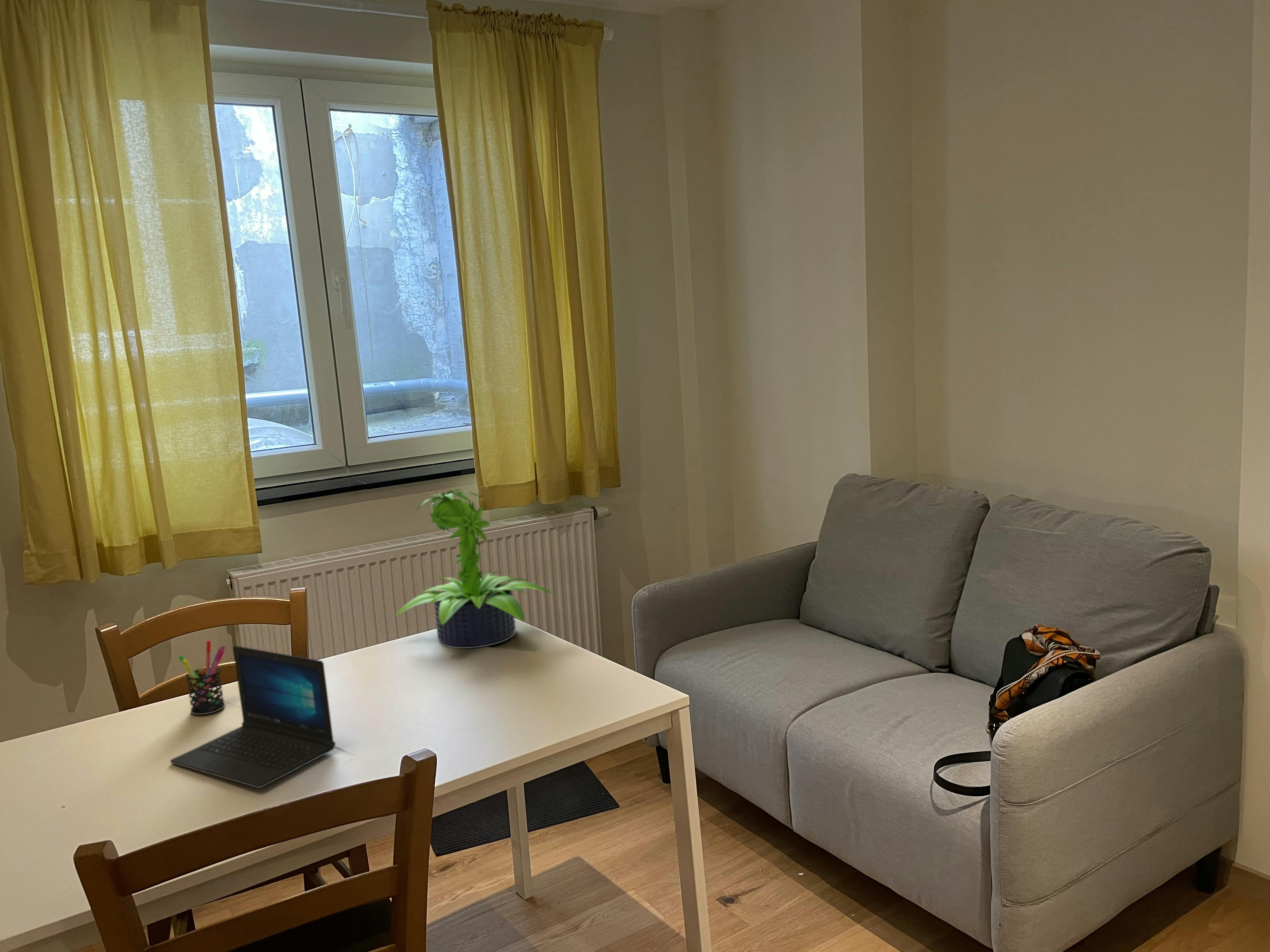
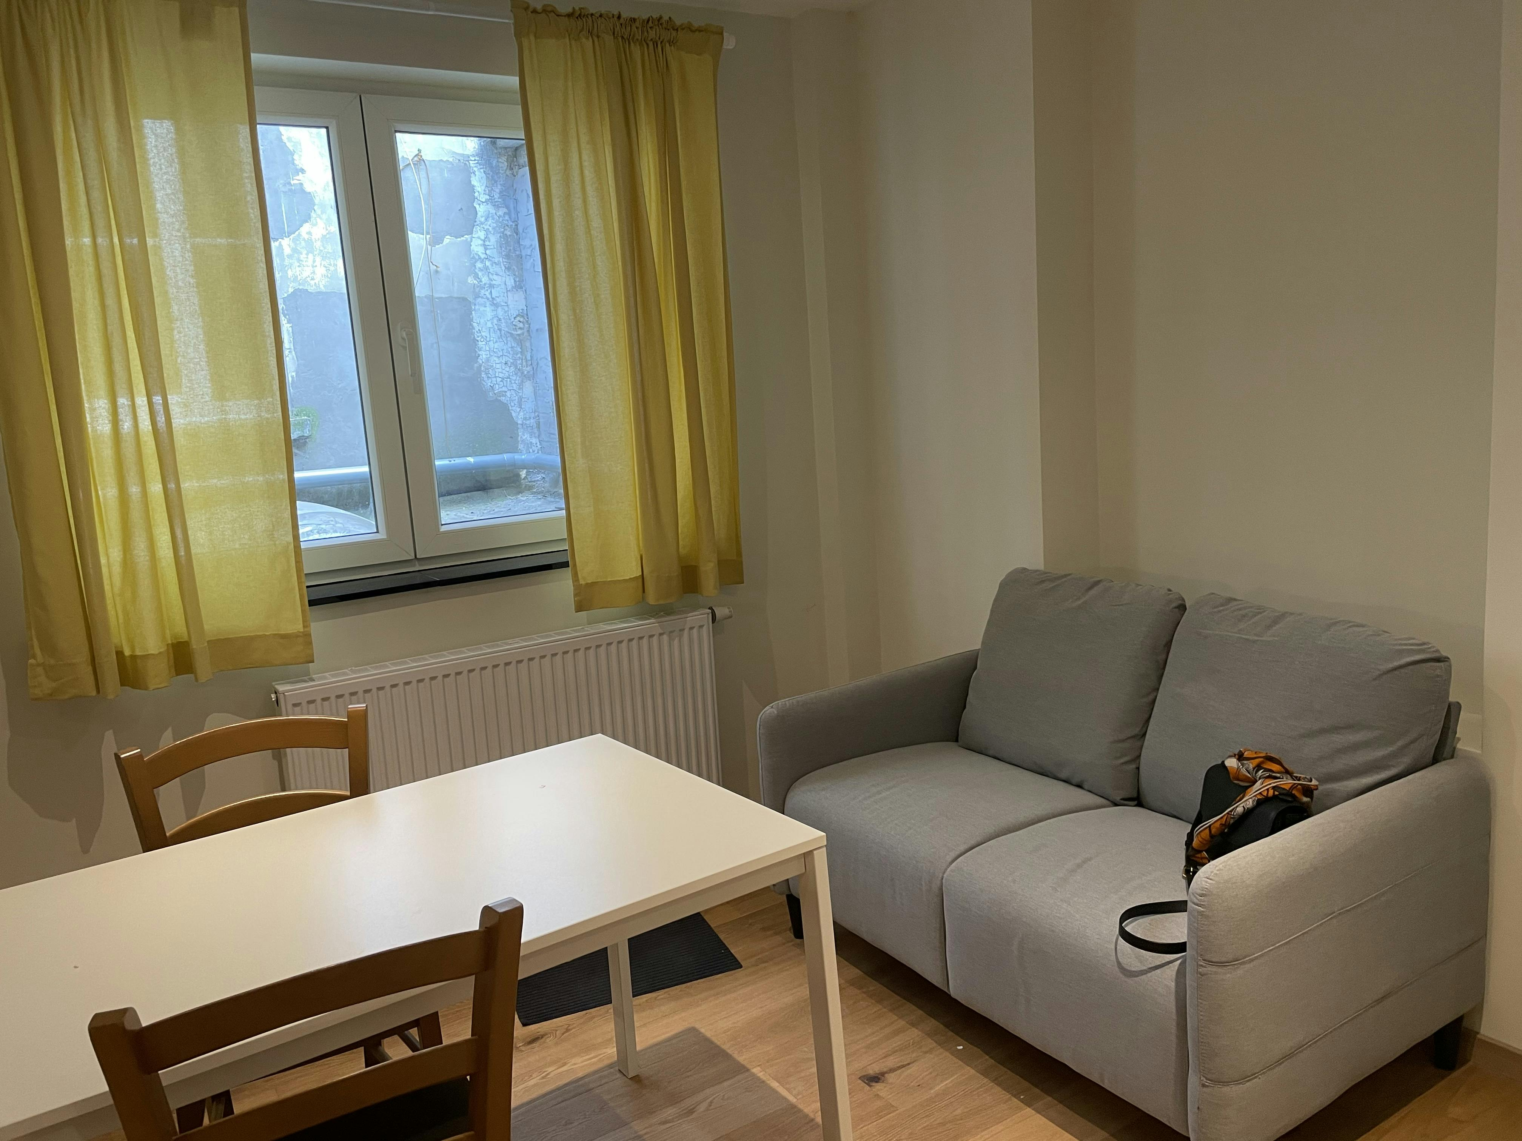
- pen holder [178,640,226,715]
- potted plant [395,489,552,649]
- laptop [170,645,336,788]
